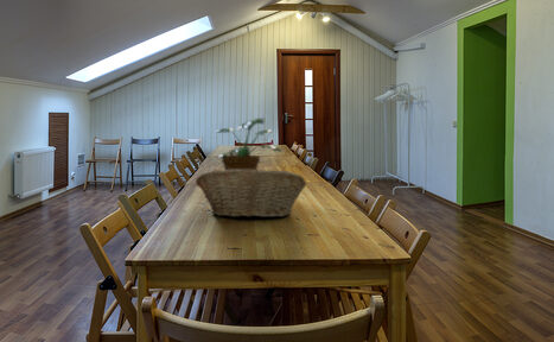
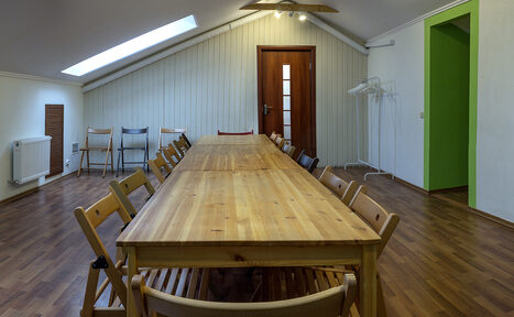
- fruit basket [195,169,307,218]
- potted plant [215,116,287,171]
